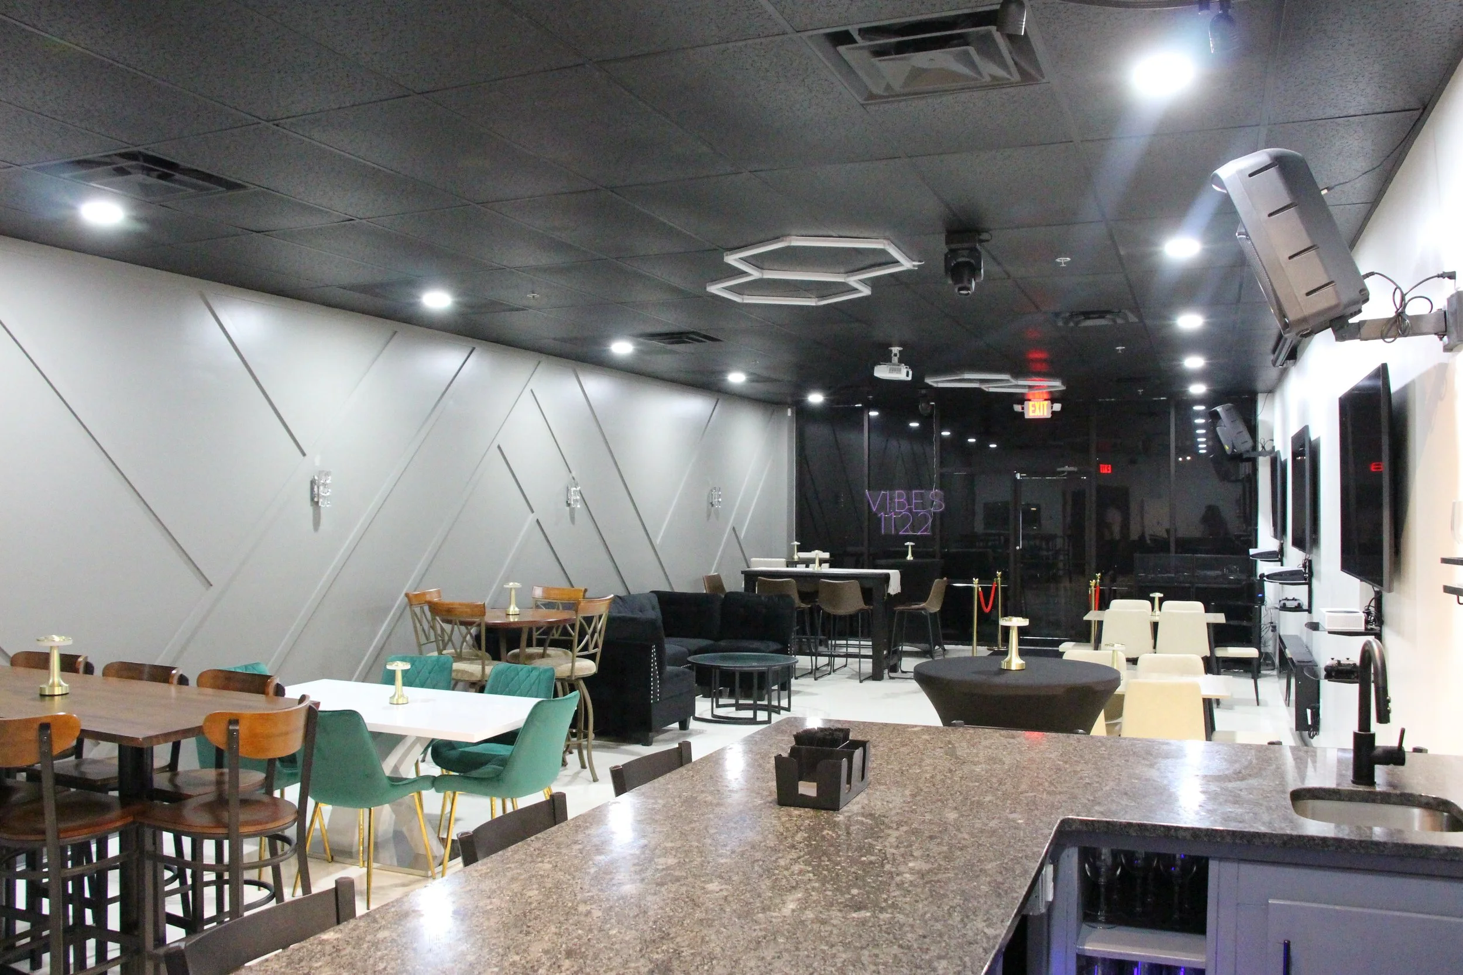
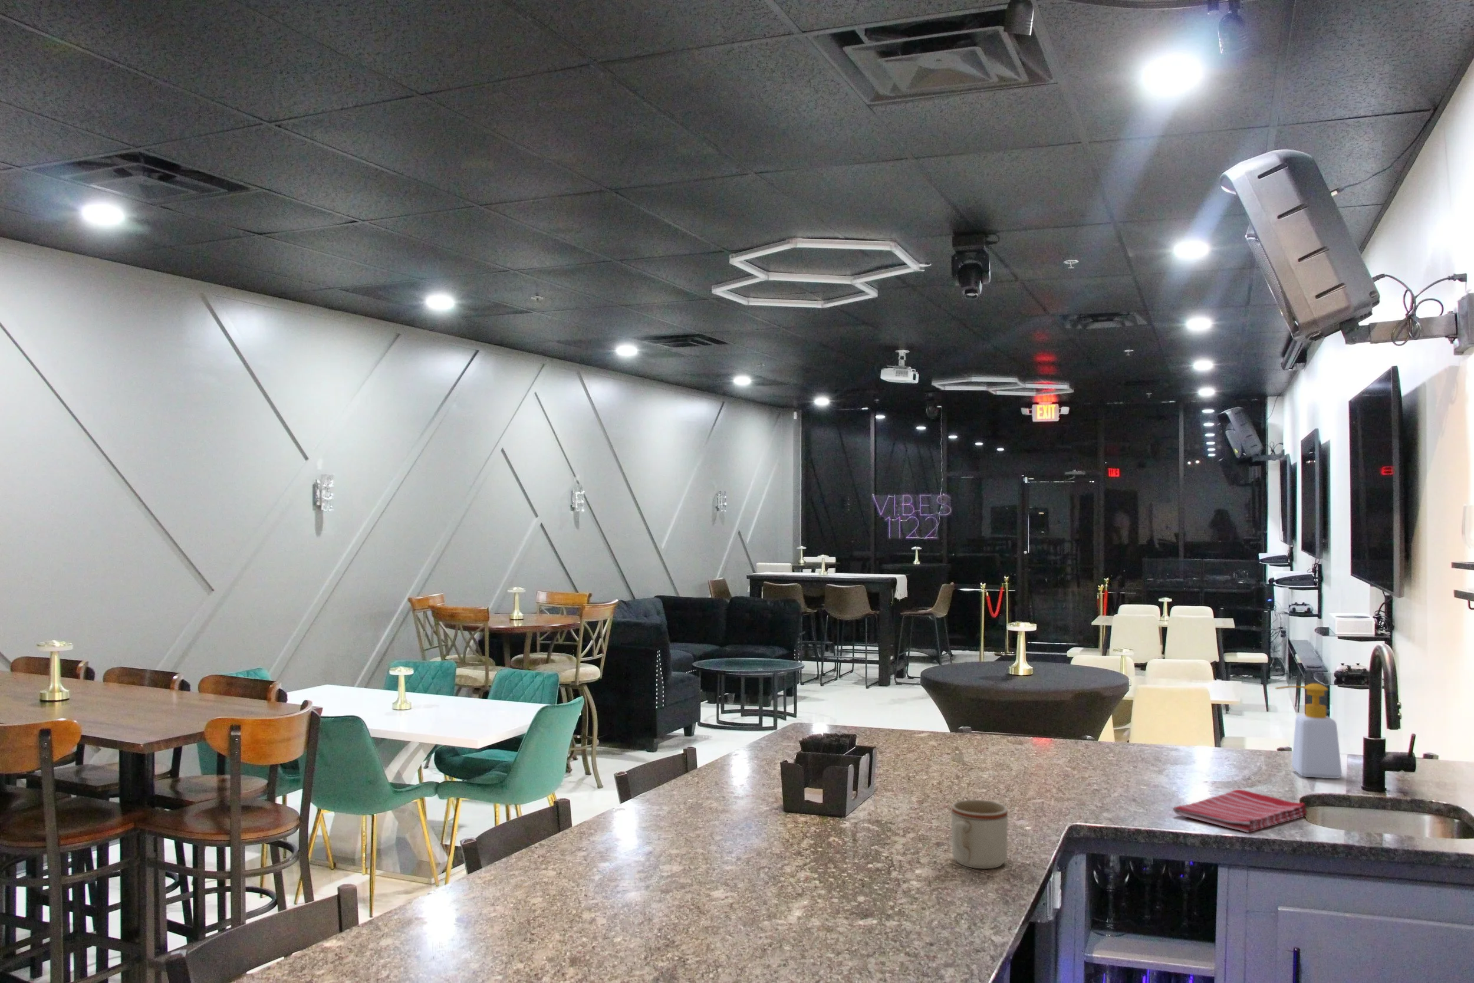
+ soap bottle [1274,682,1342,779]
+ mug [951,799,1008,870]
+ dish towel [1172,789,1308,833]
